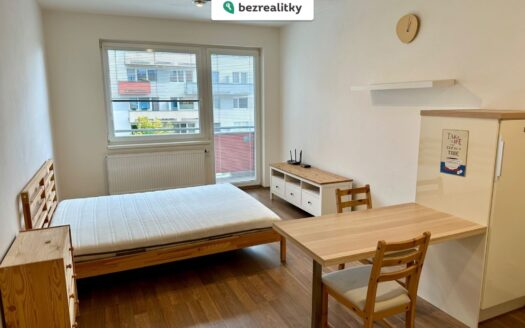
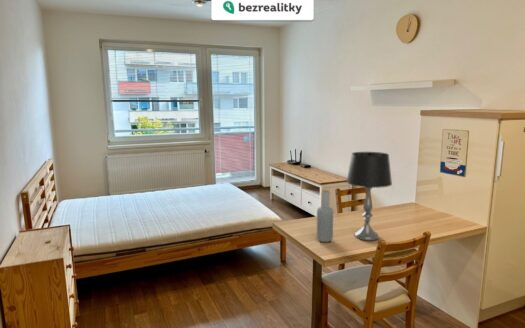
+ bottle [316,188,334,243]
+ table lamp [345,151,393,242]
